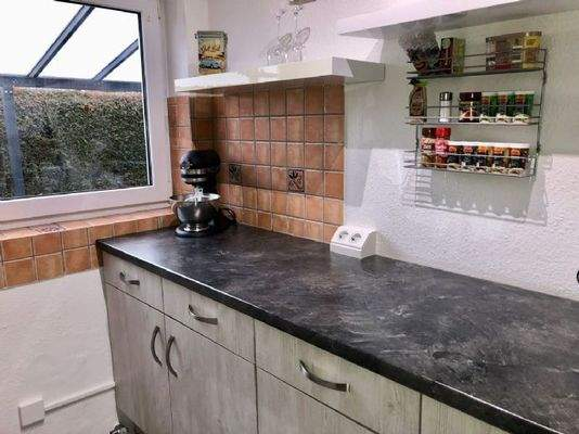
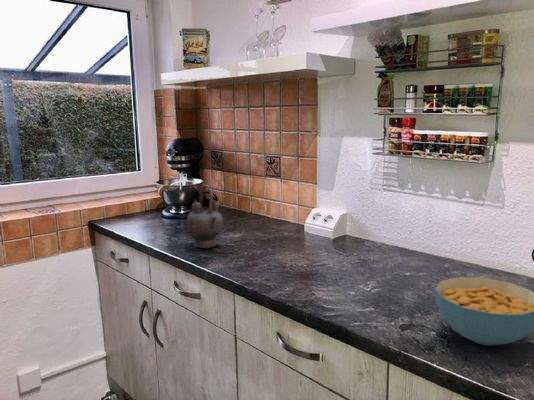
+ teapot [186,184,224,249]
+ cereal bowl [433,276,534,346]
